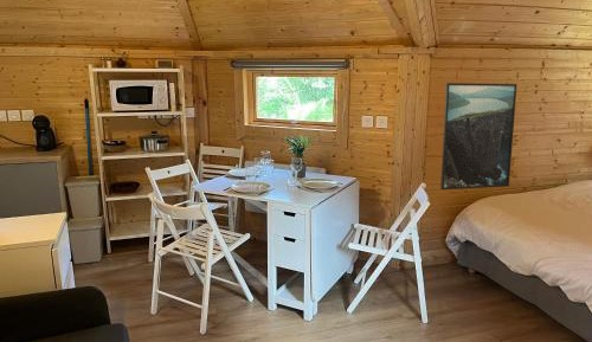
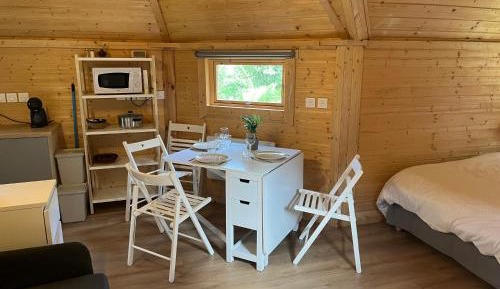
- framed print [439,82,519,191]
